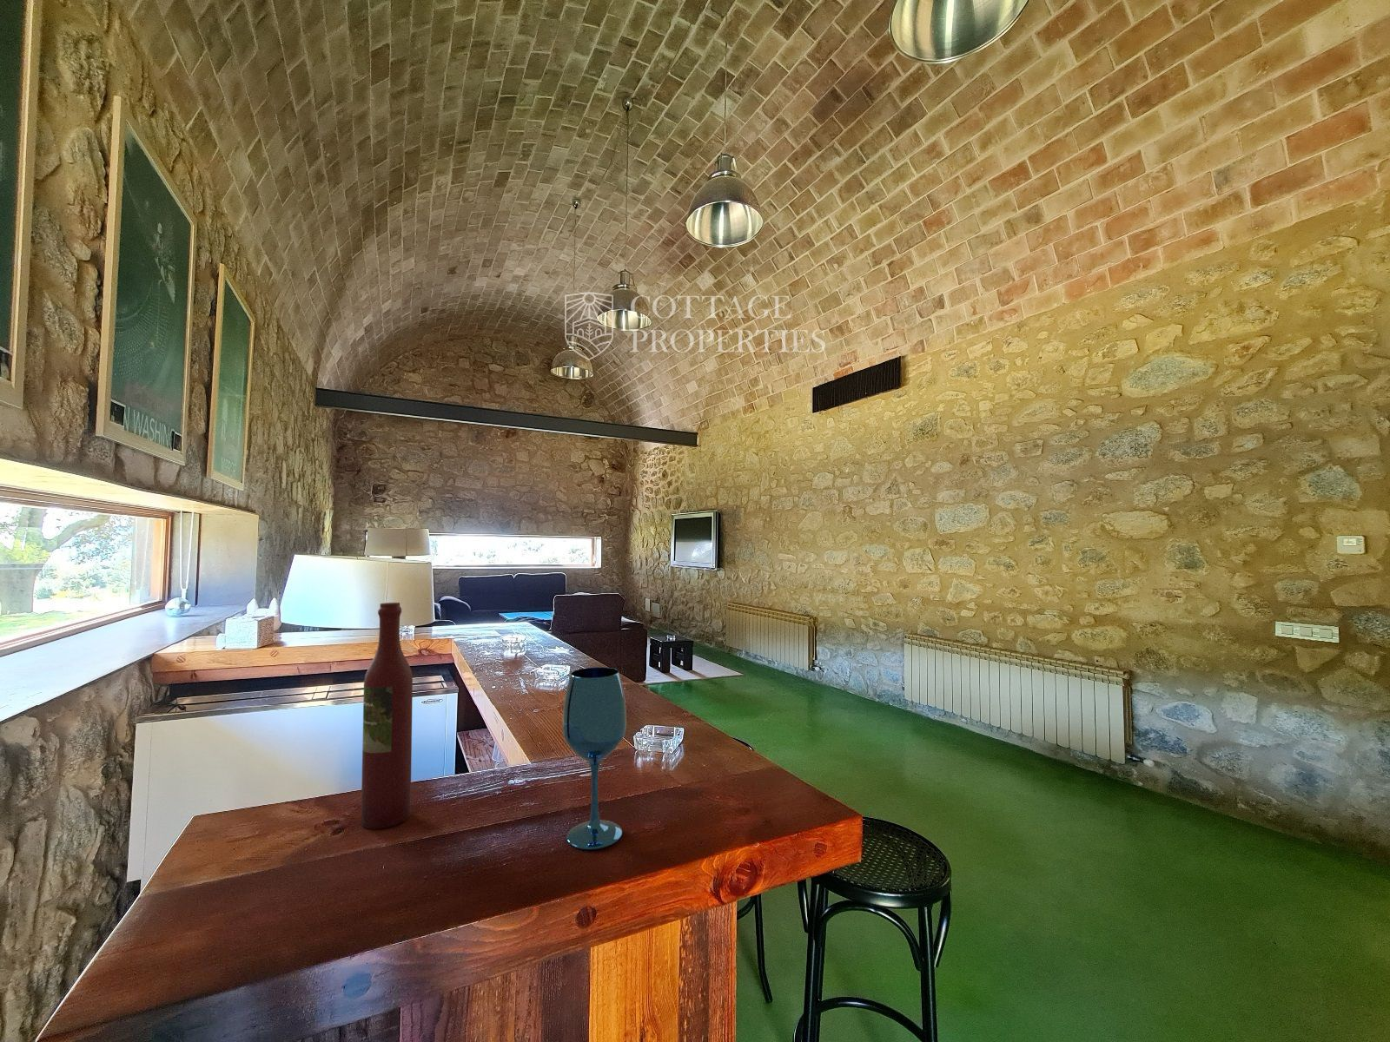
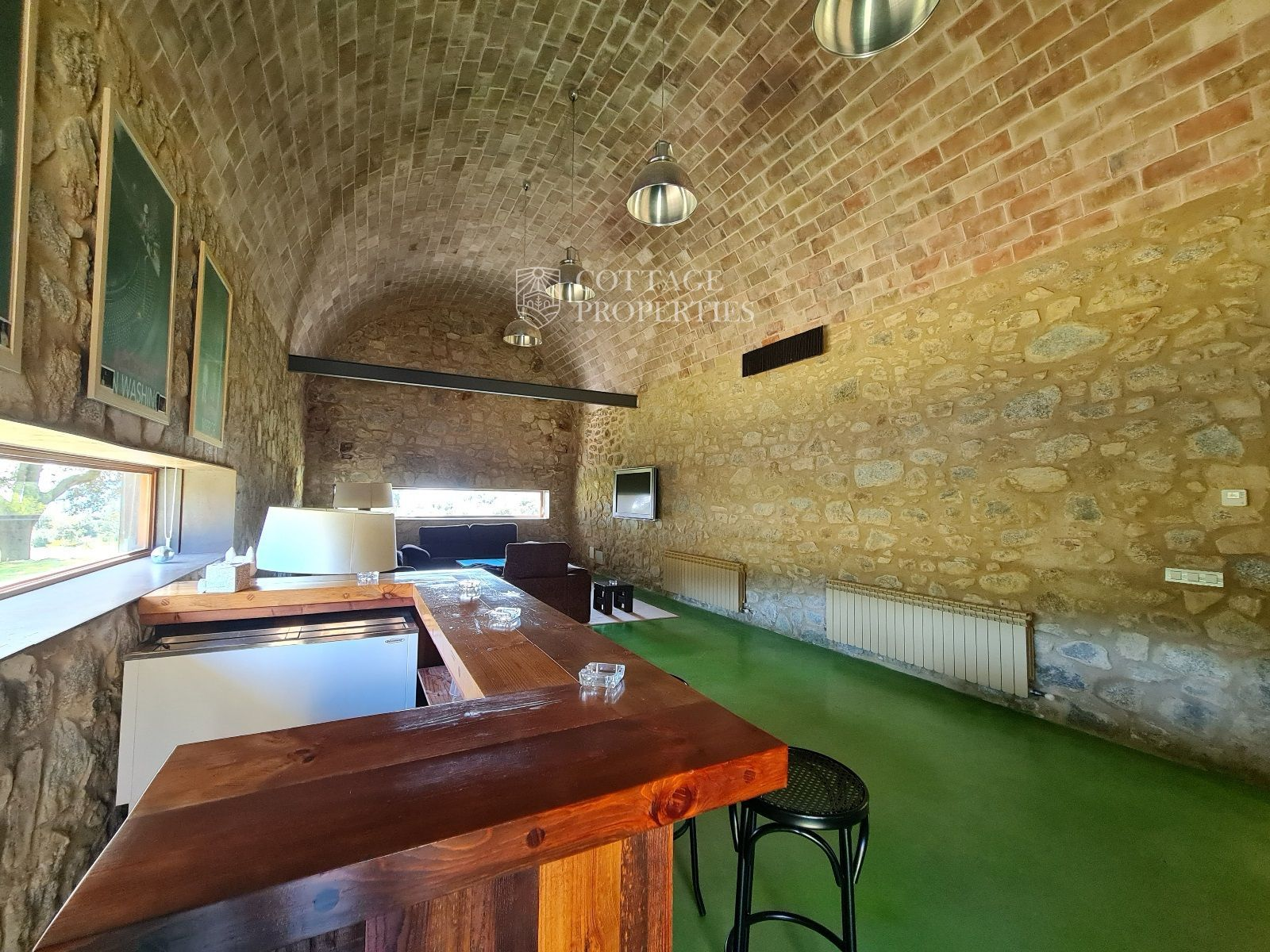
- wineglass [563,667,627,850]
- wine bottle [360,602,414,830]
